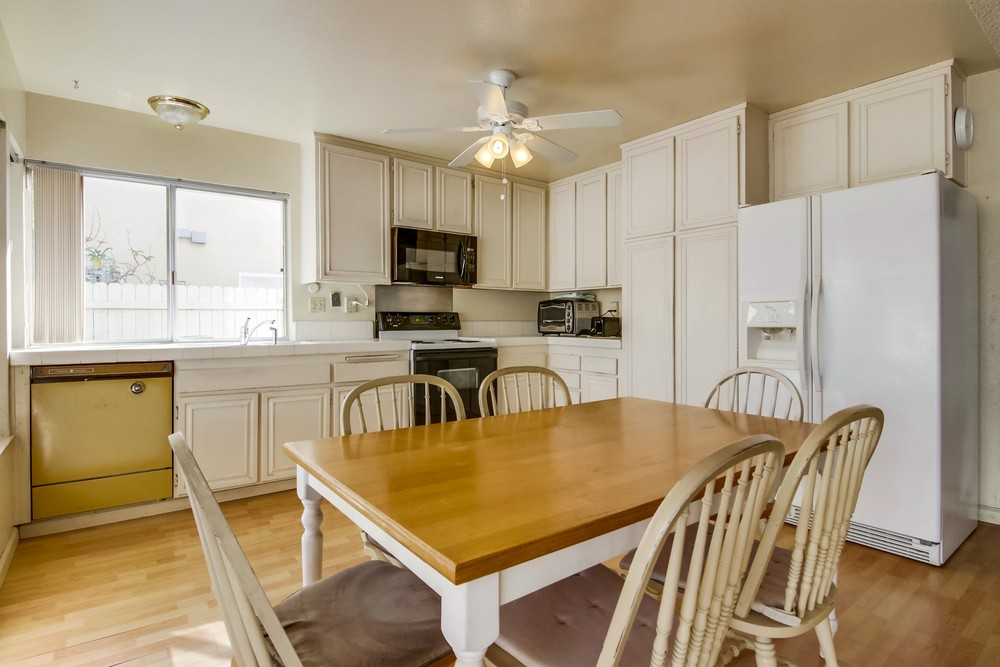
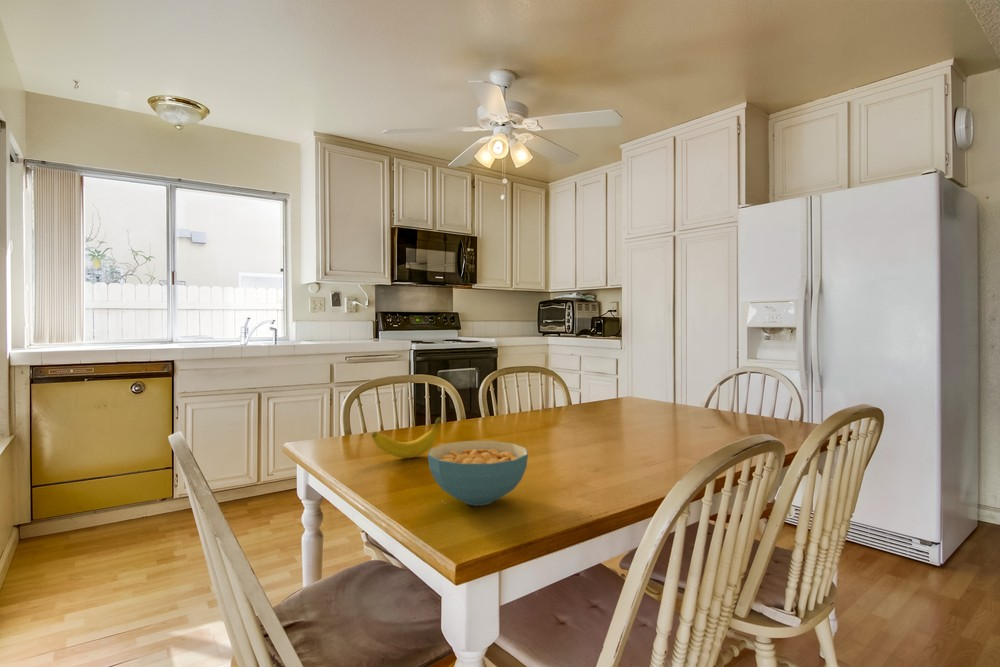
+ banana [371,416,442,459]
+ cereal bowl [427,440,529,506]
